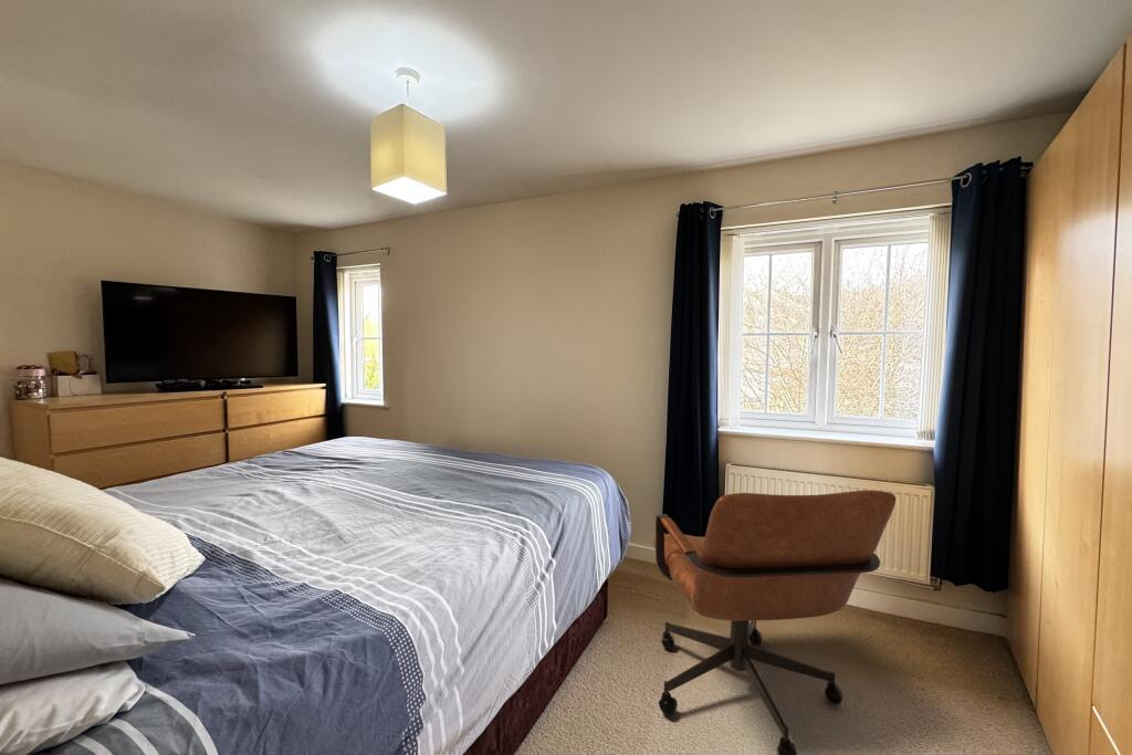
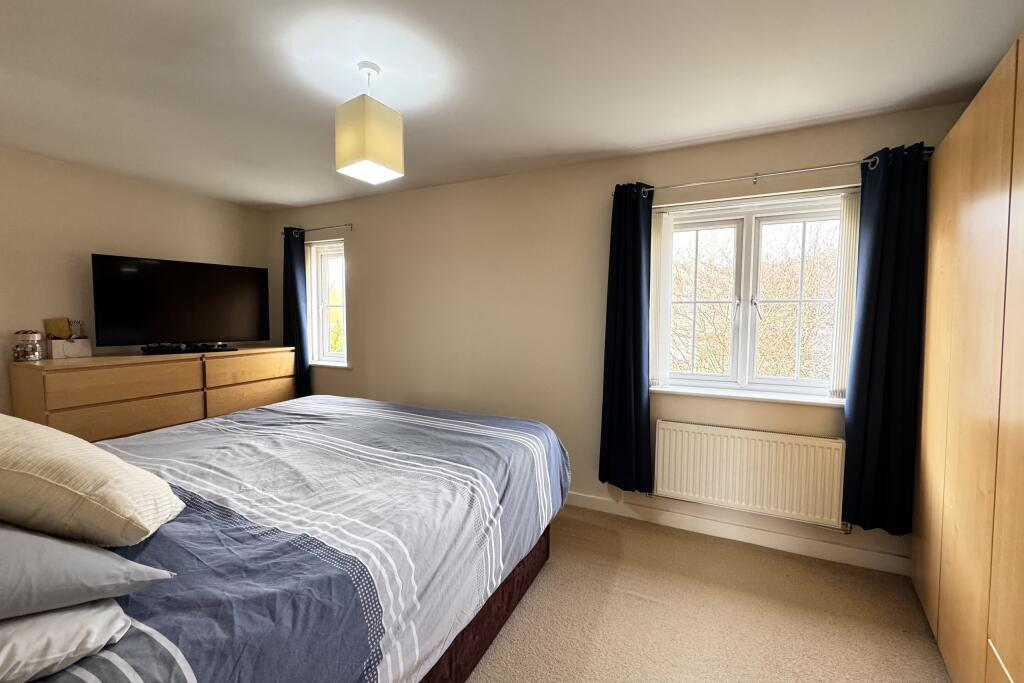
- chair [652,490,897,755]
